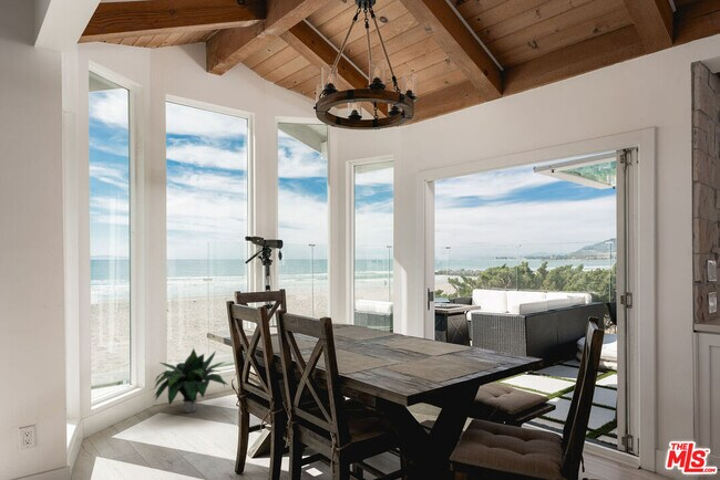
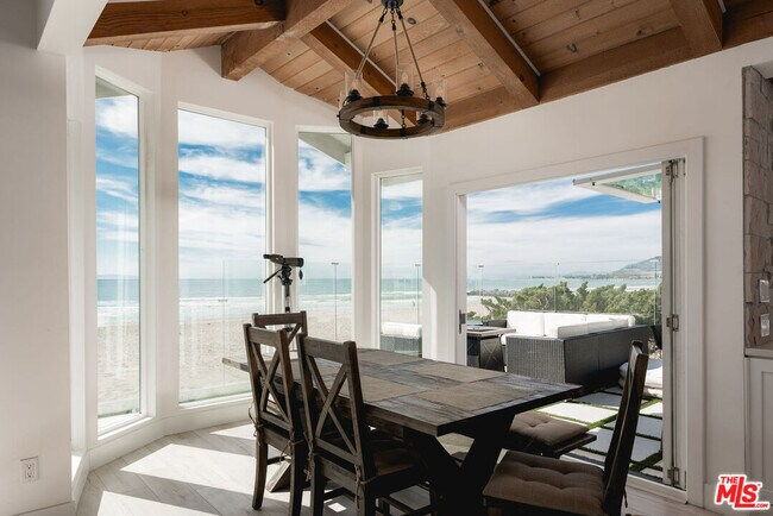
- potted plant [153,347,229,414]
